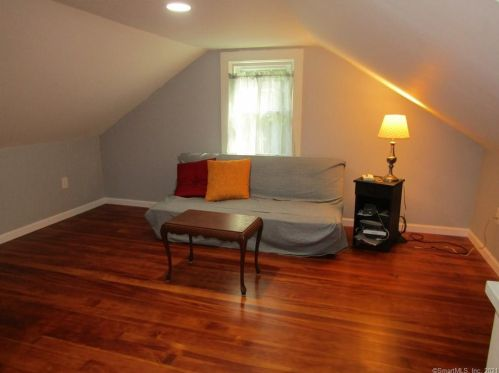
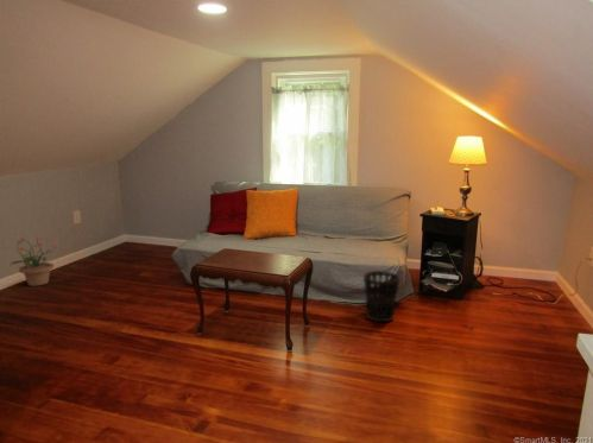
+ wastebasket [362,270,402,323]
+ potted plant [8,235,57,287]
